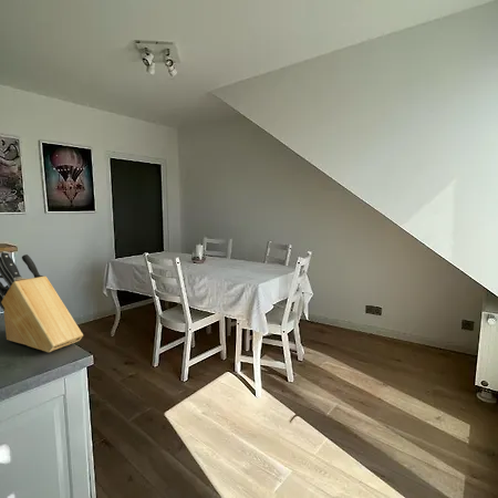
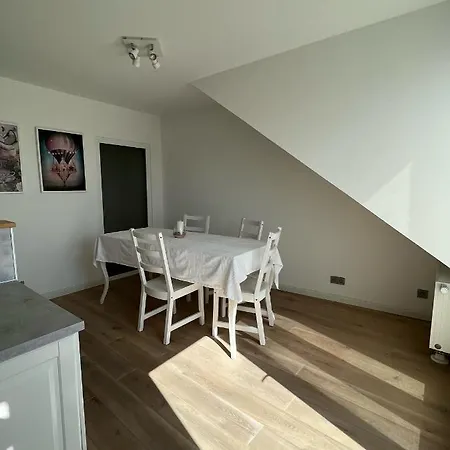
- knife block [0,250,84,353]
